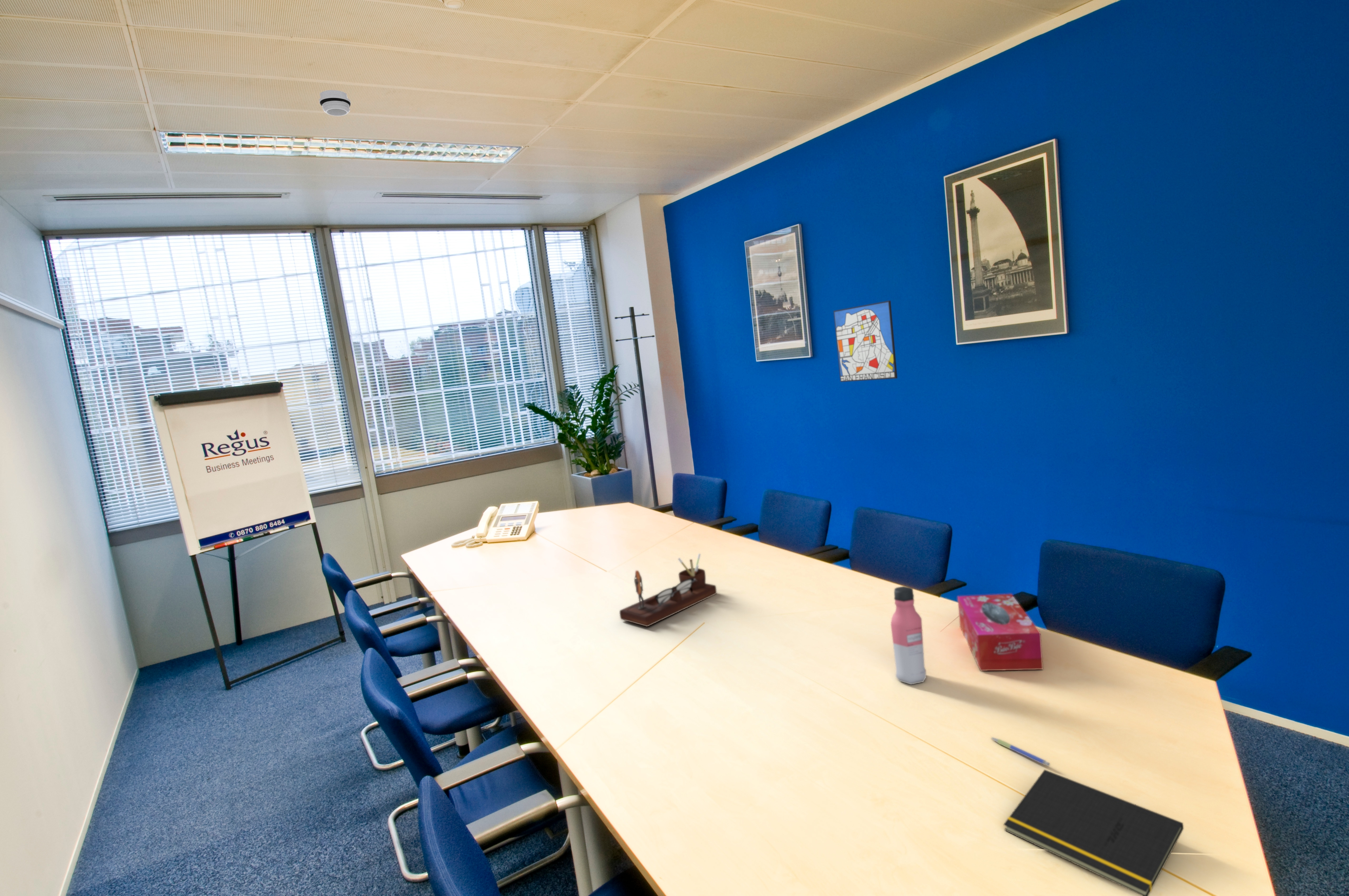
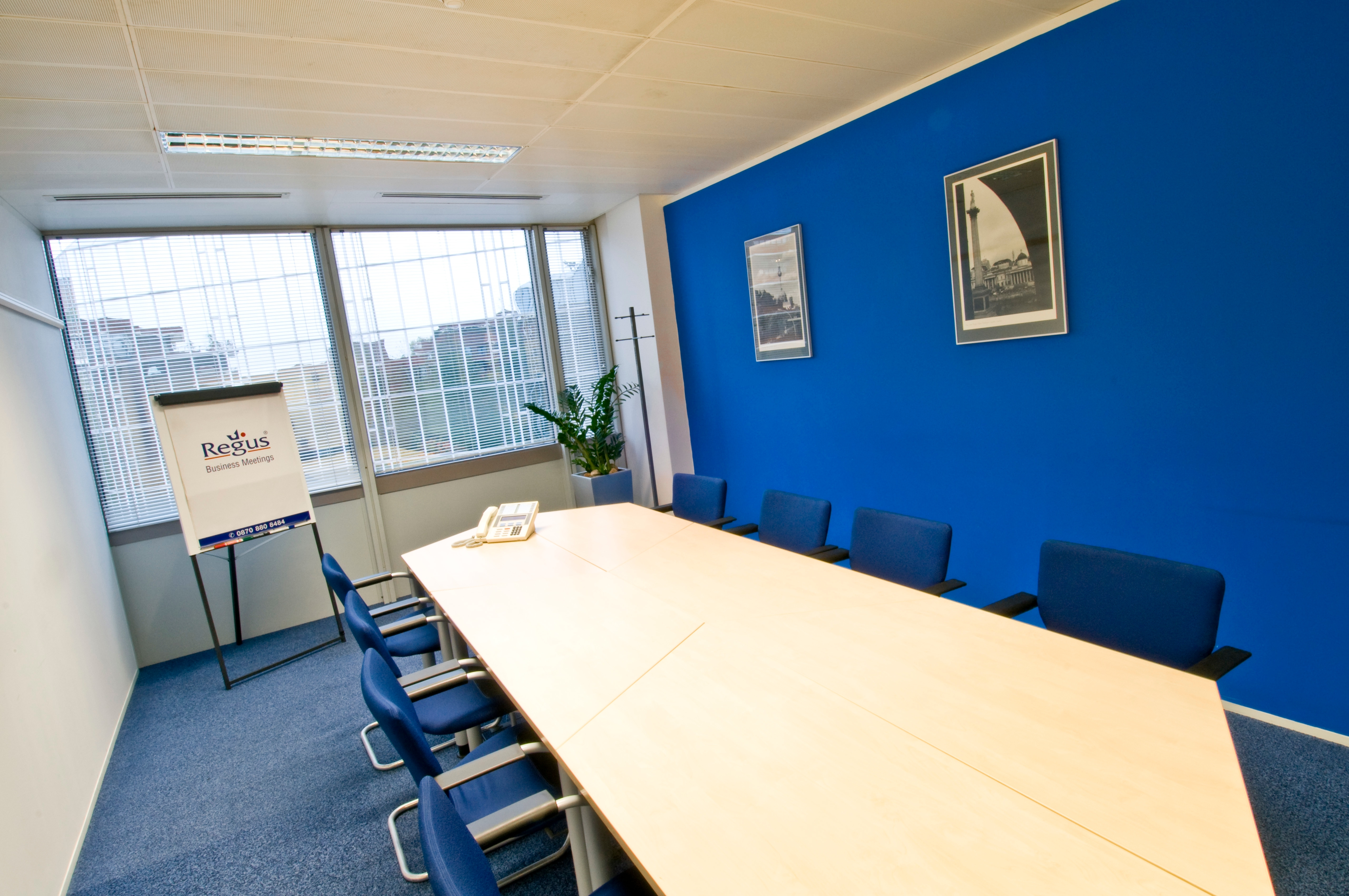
- desk organizer [619,553,717,627]
- smoke detector [319,90,351,117]
- tissue box [957,594,1043,671]
- pen [991,737,1050,766]
- wall art [833,300,898,382]
- water bottle [891,586,926,685]
- notepad [1003,769,1184,896]
